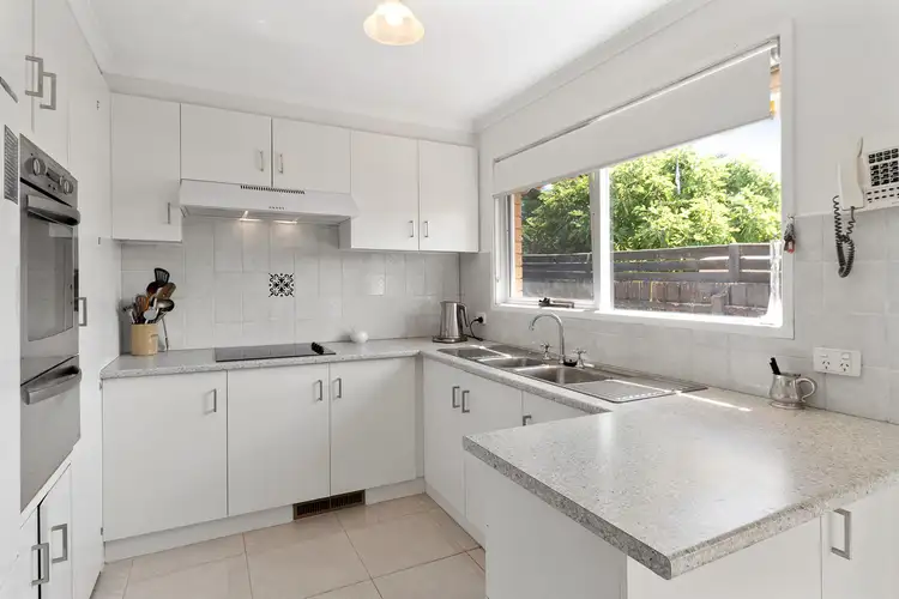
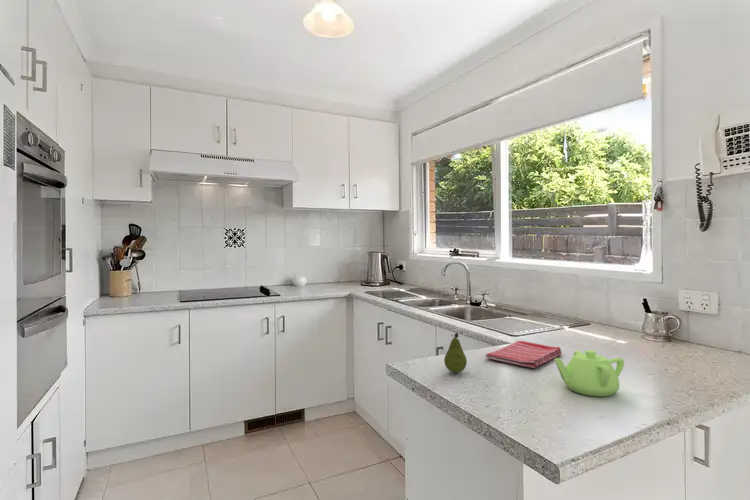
+ teapot [554,349,625,398]
+ dish towel [484,340,563,369]
+ fruit [443,332,468,374]
